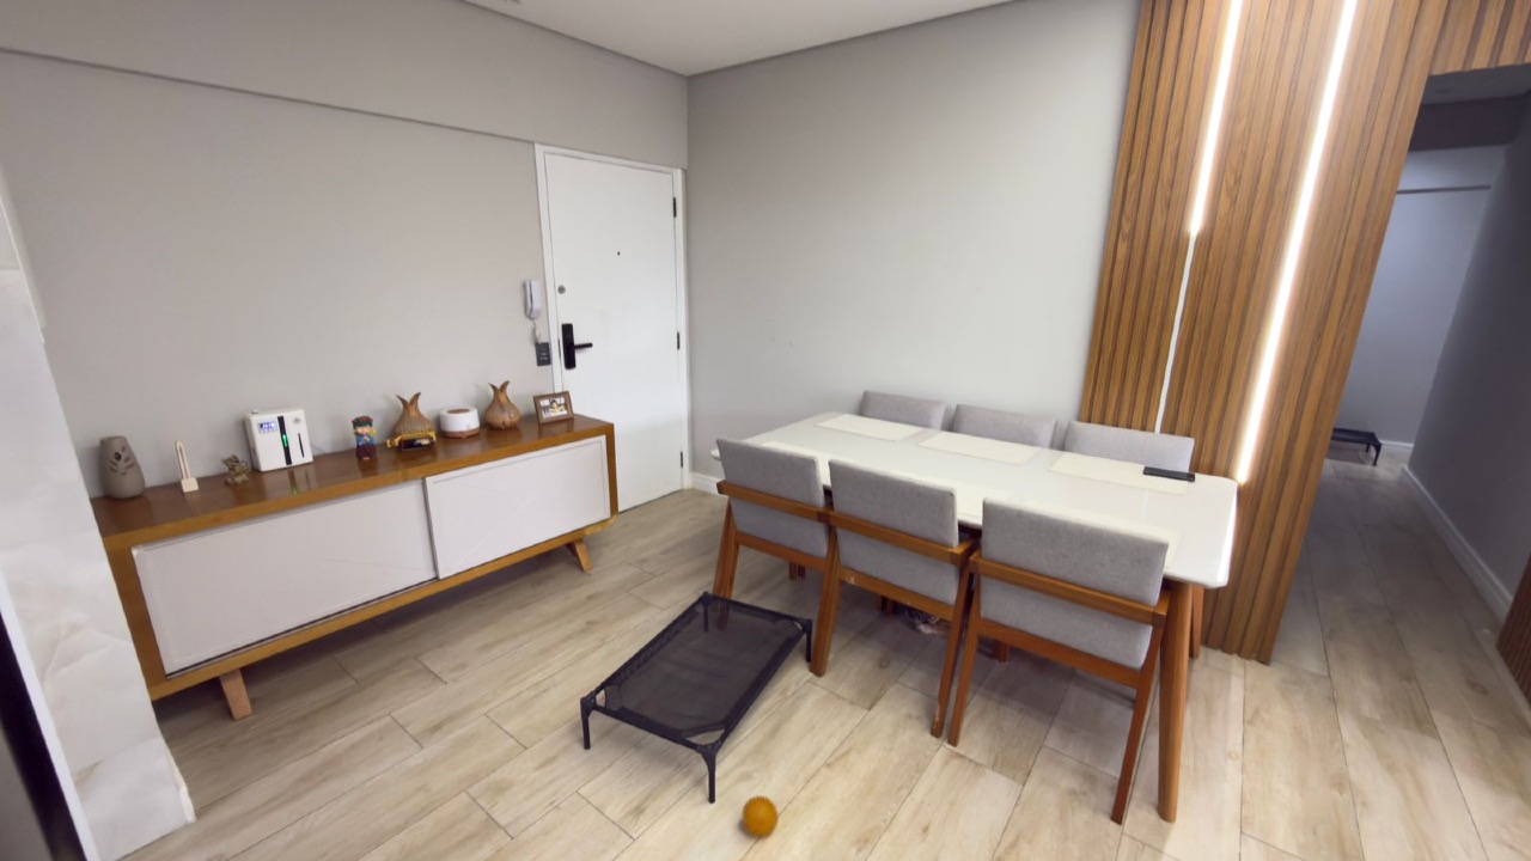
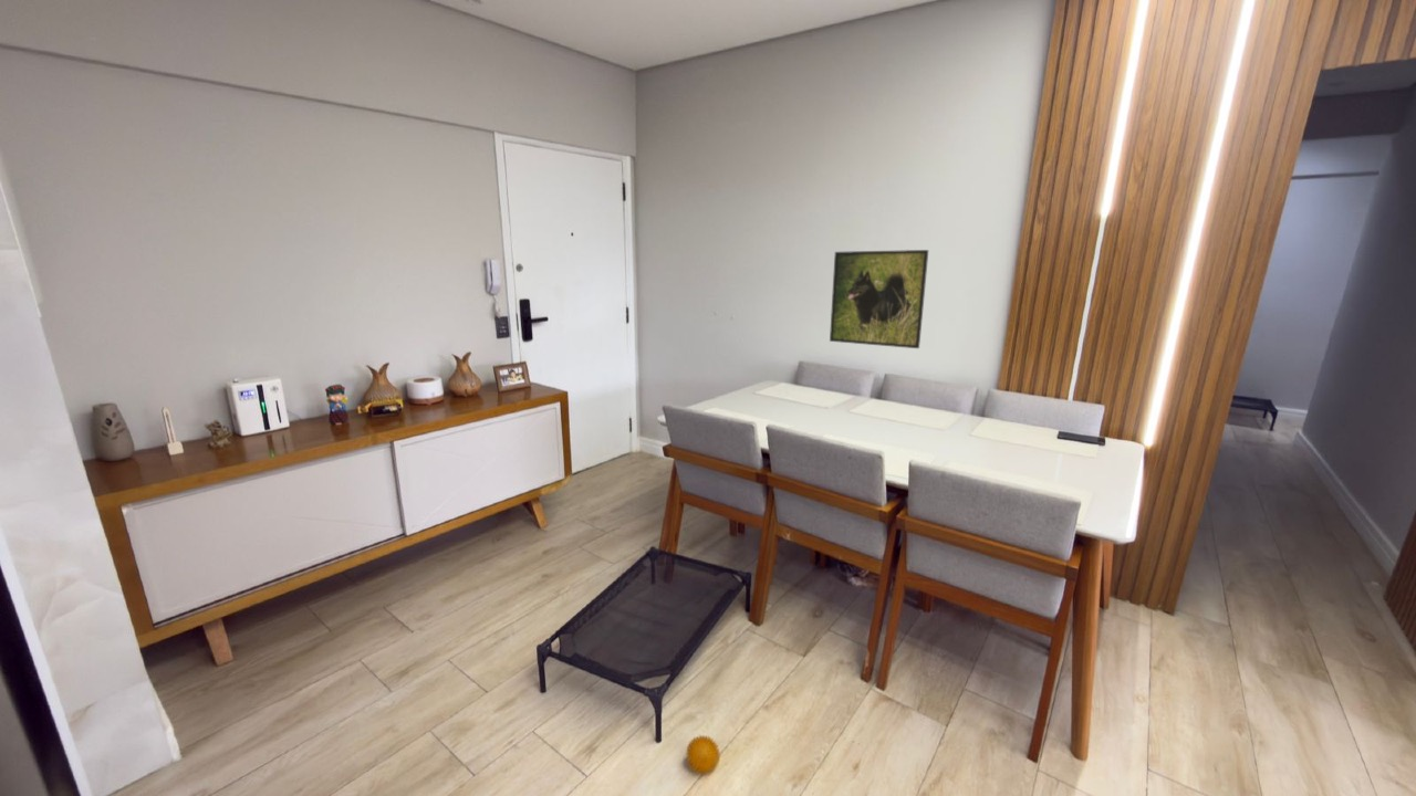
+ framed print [829,249,929,349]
